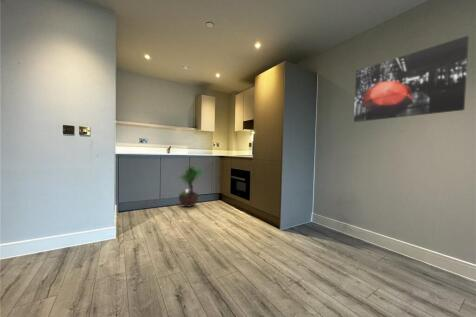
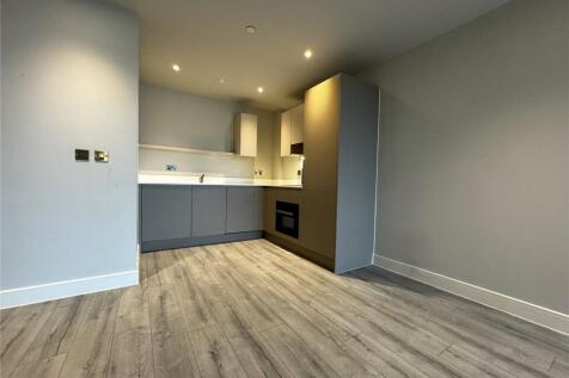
- potted tree [178,161,203,208]
- wall art [353,35,470,123]
